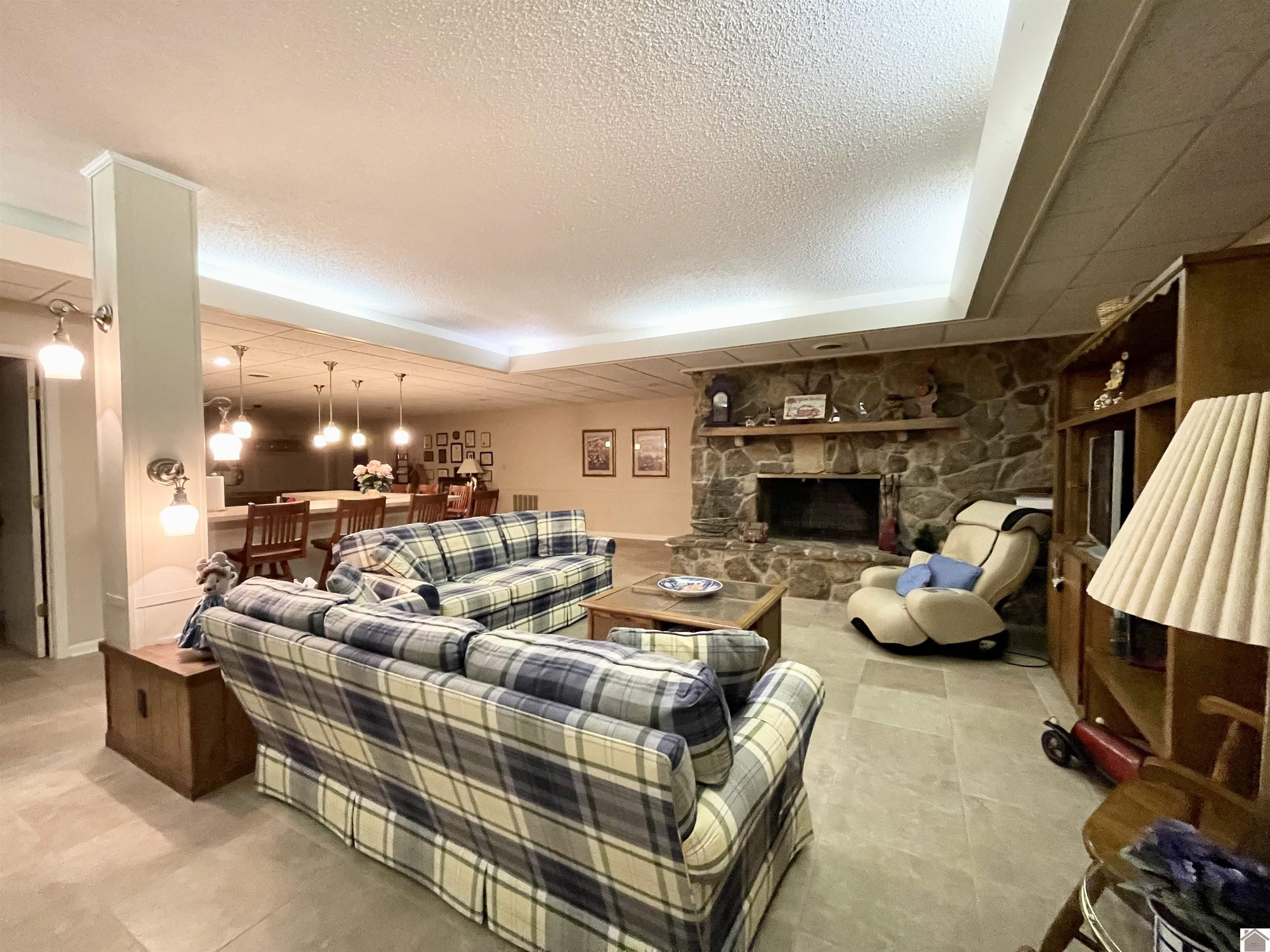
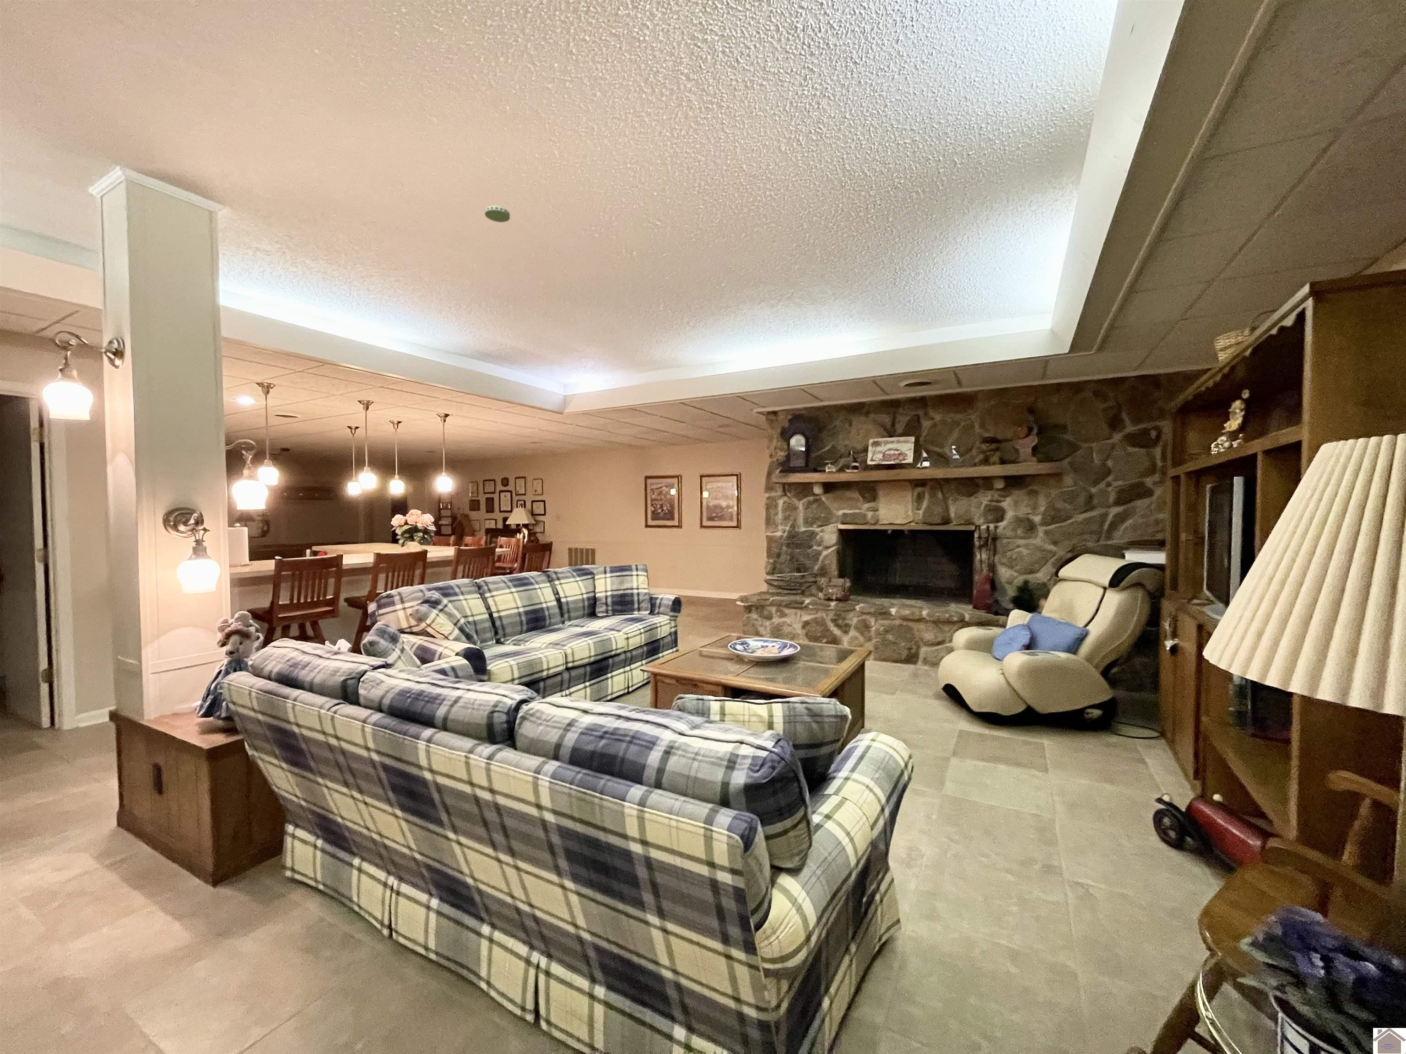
+ smoke detector [484,205,510,223]
